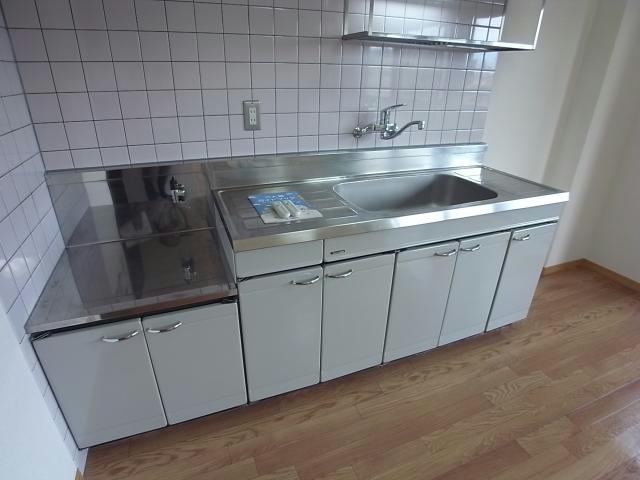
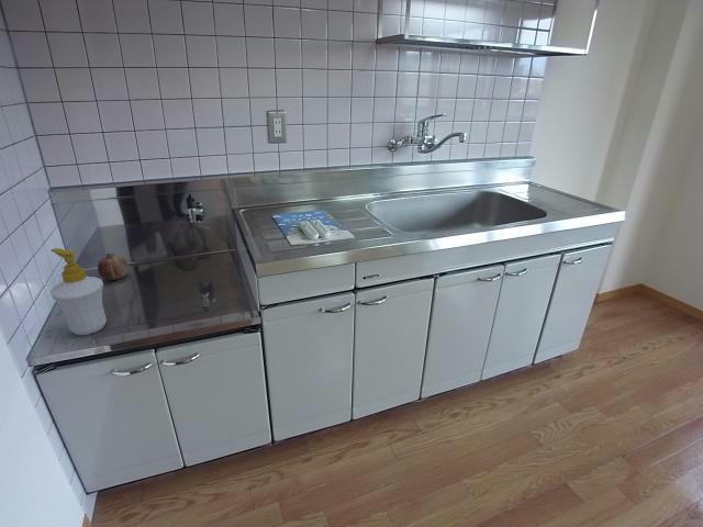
+ fruit [97,253,129,281]
+ soap bottle [49,247,108,336]
